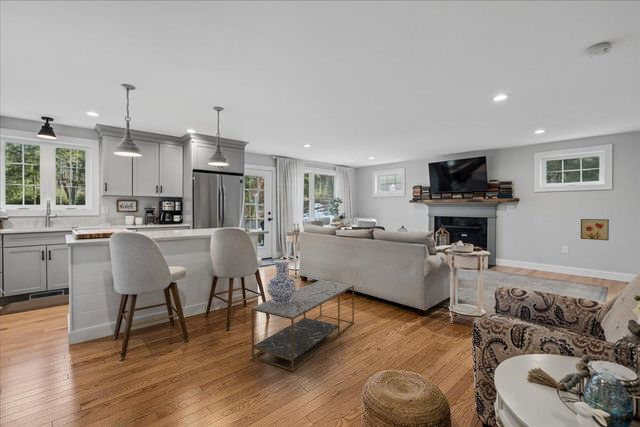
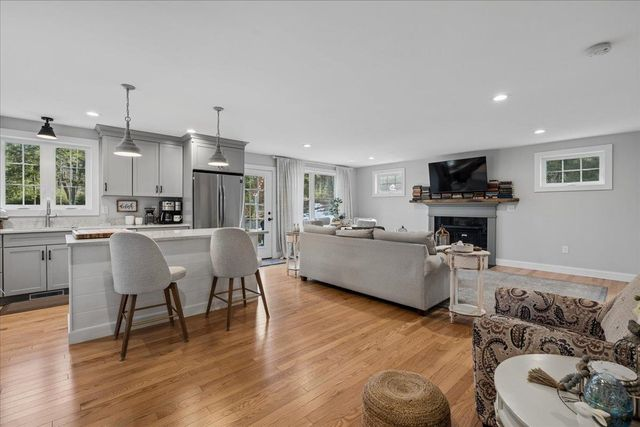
- coffee table [251,279,355,373]
- wall art [580,218,610,241]
- vase [266,259,297,304]
